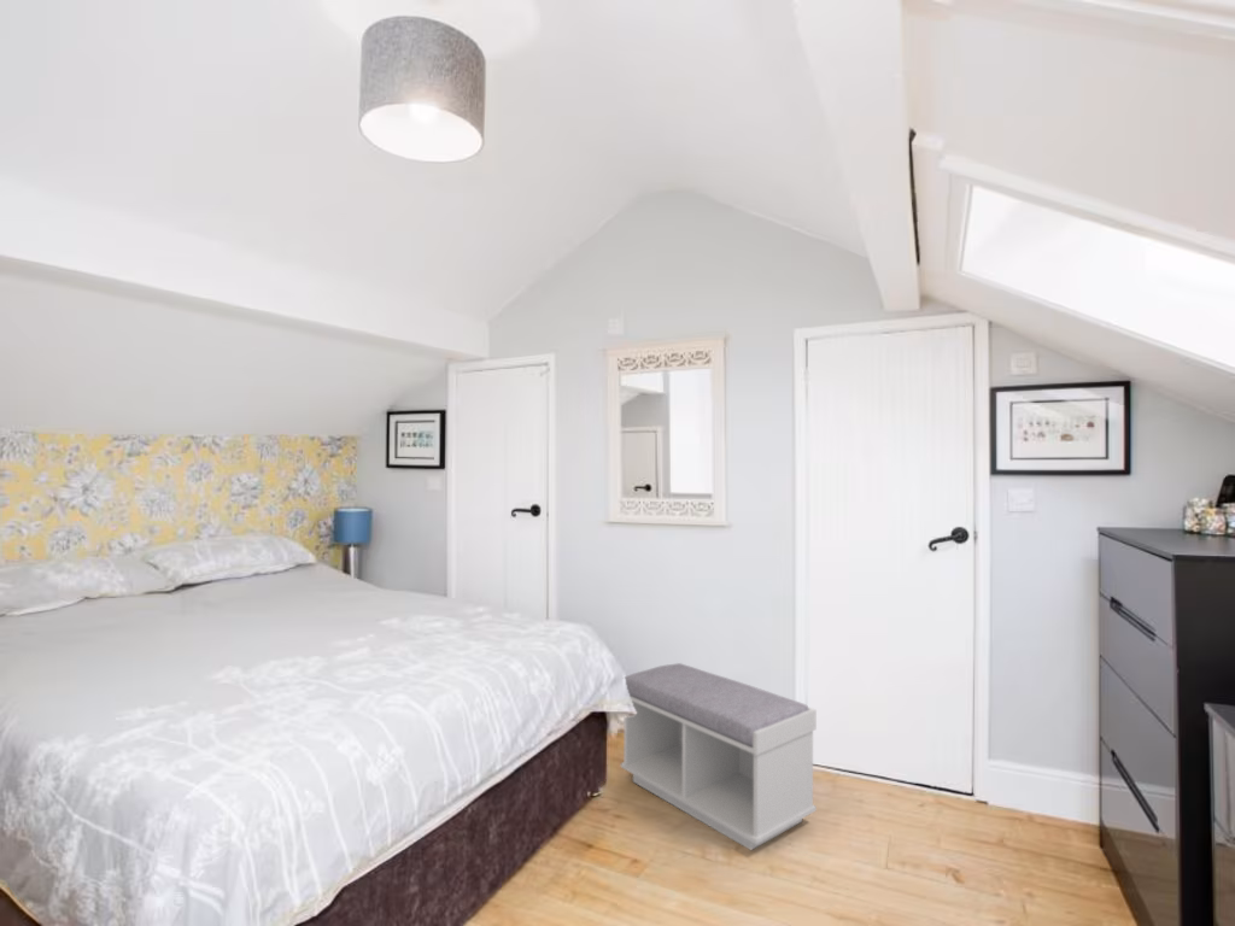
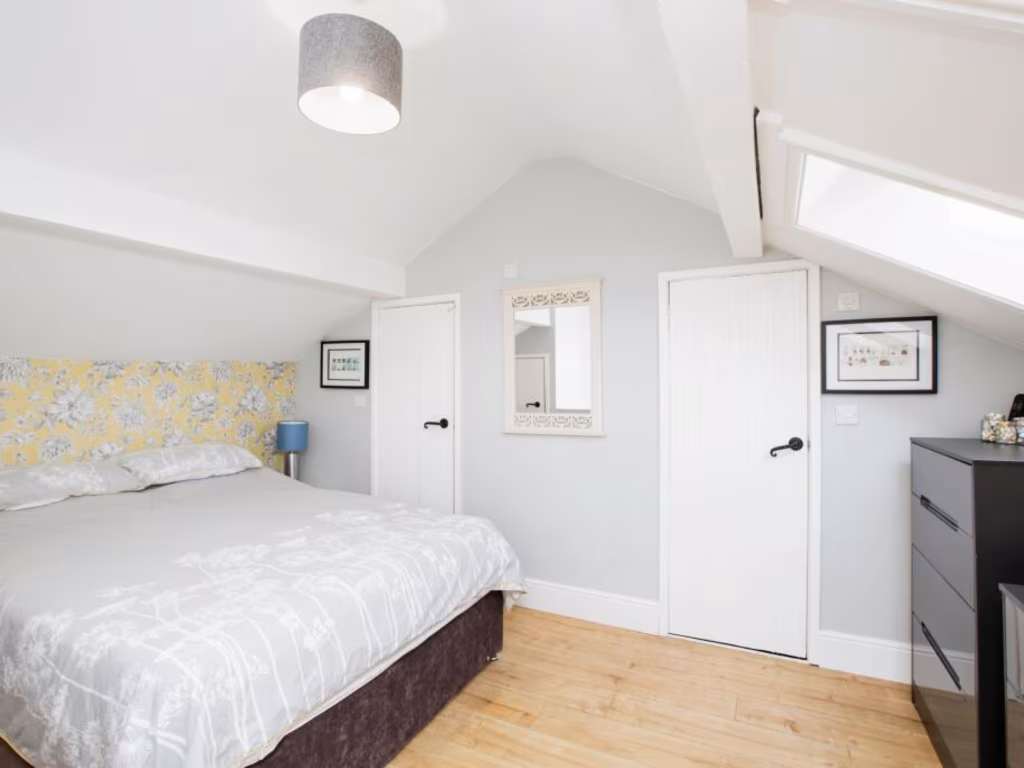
- bench [620,662,818,851]
